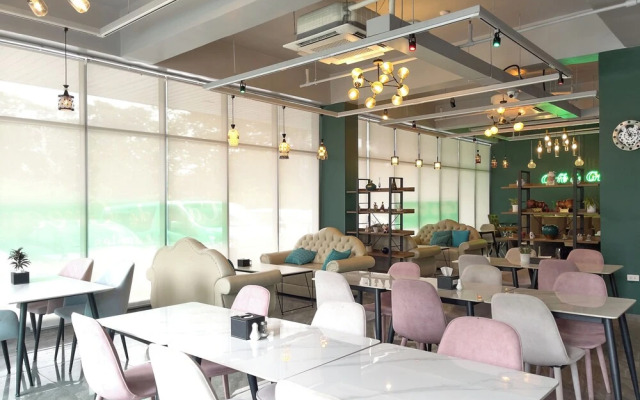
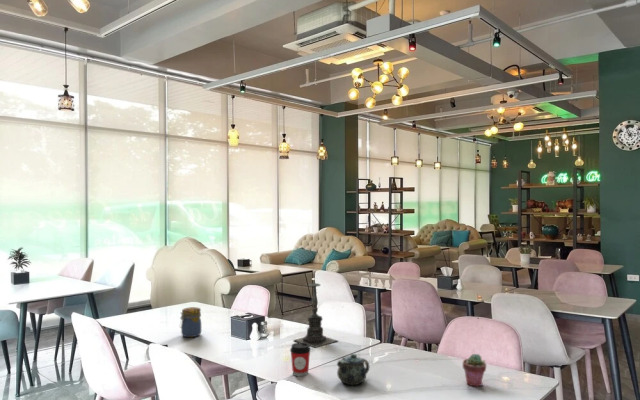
+ chinaware [336,352,370,387]
+ candle holder [293,274,338,349]
+ potted succulent [462,353,487,388]
+ coffee cup [289,342,311,377]
+ jar [179,306,202,338]
